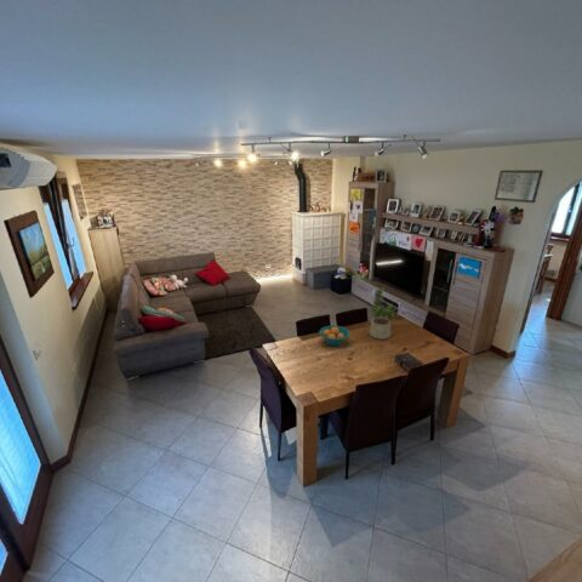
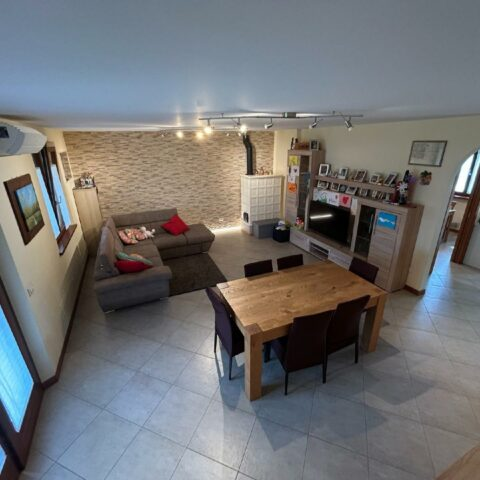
- book [393,352,424,373]
- fruit bowl [318,325,350,347]
- potted plant [369,286,400,341]
